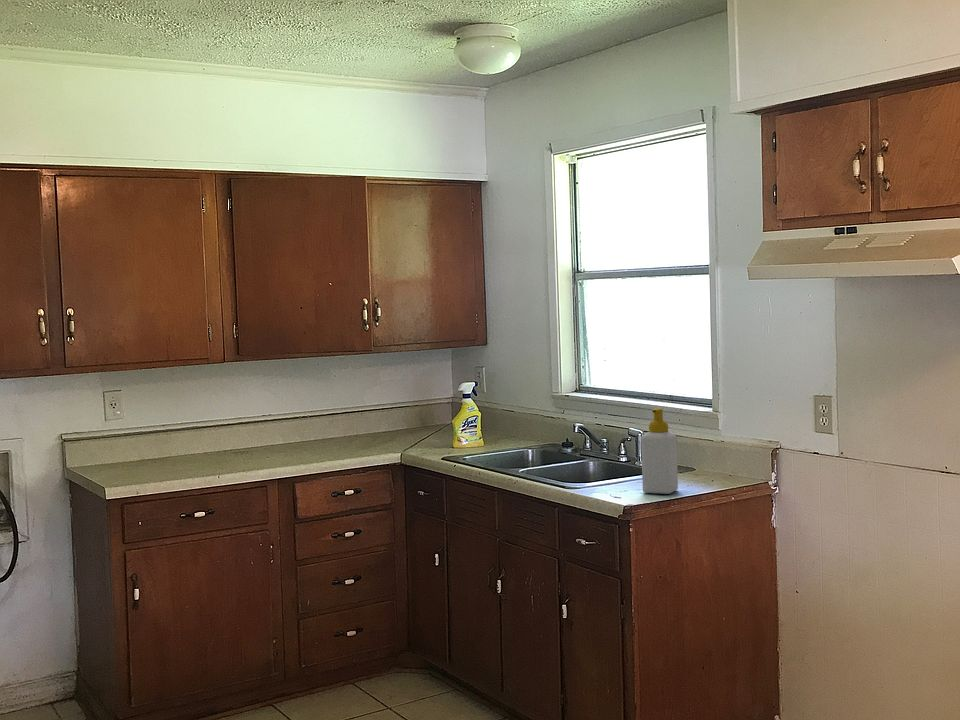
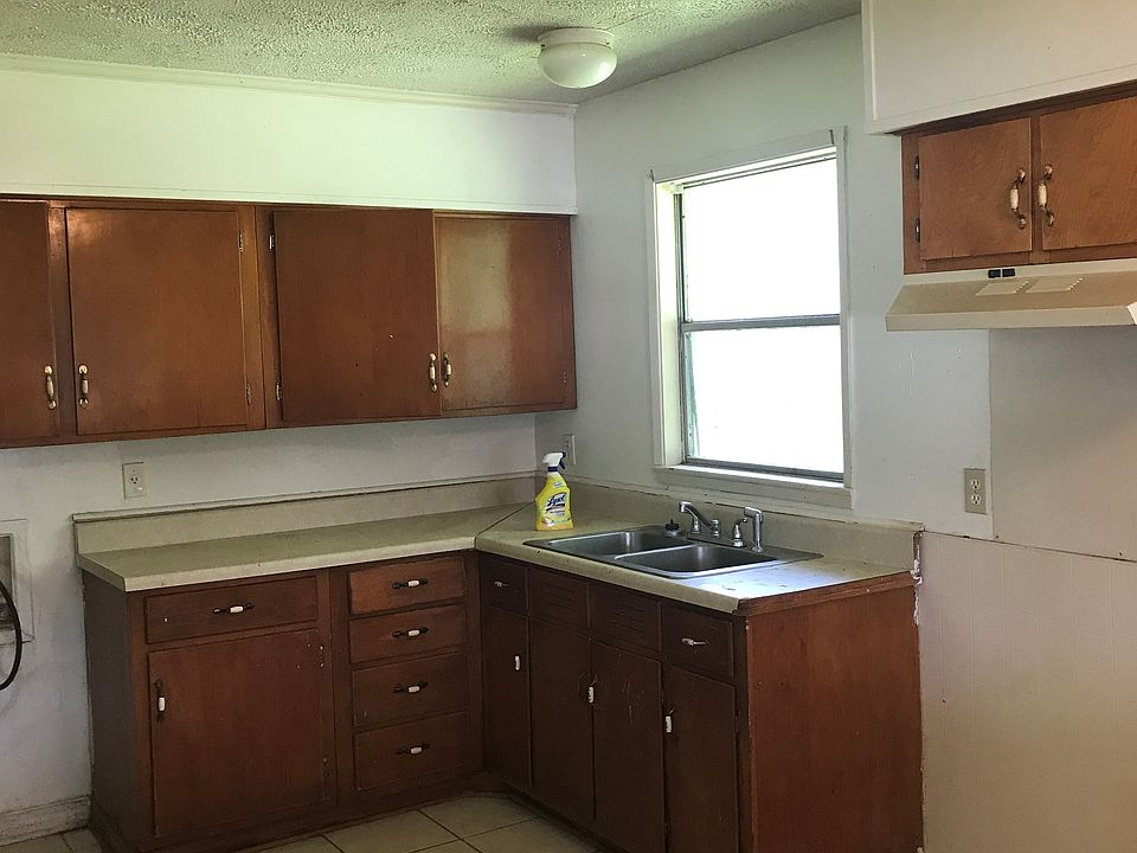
- soap bottle [640,407,679,495]
